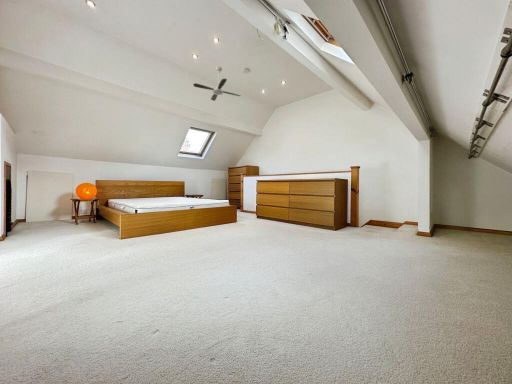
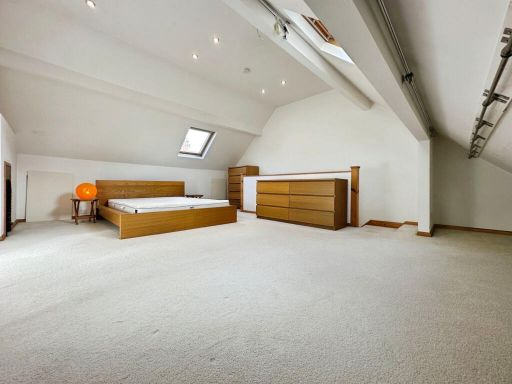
- ceiling fan [192,66,242,102]
